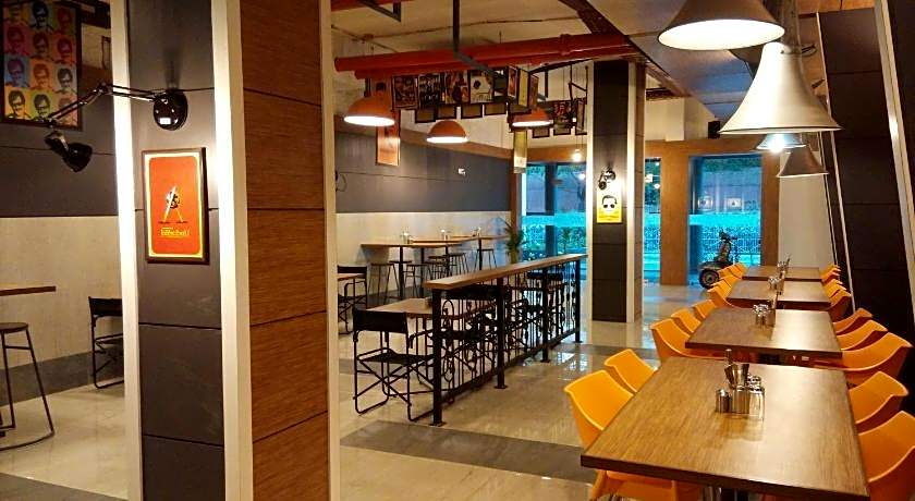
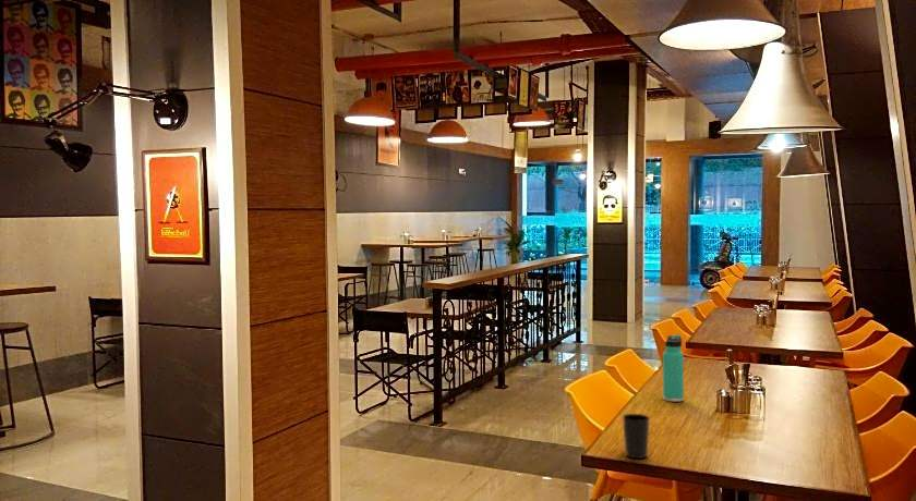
+ thermos bottle [662,334,685,403]
+ cup [622,413,650,460]
